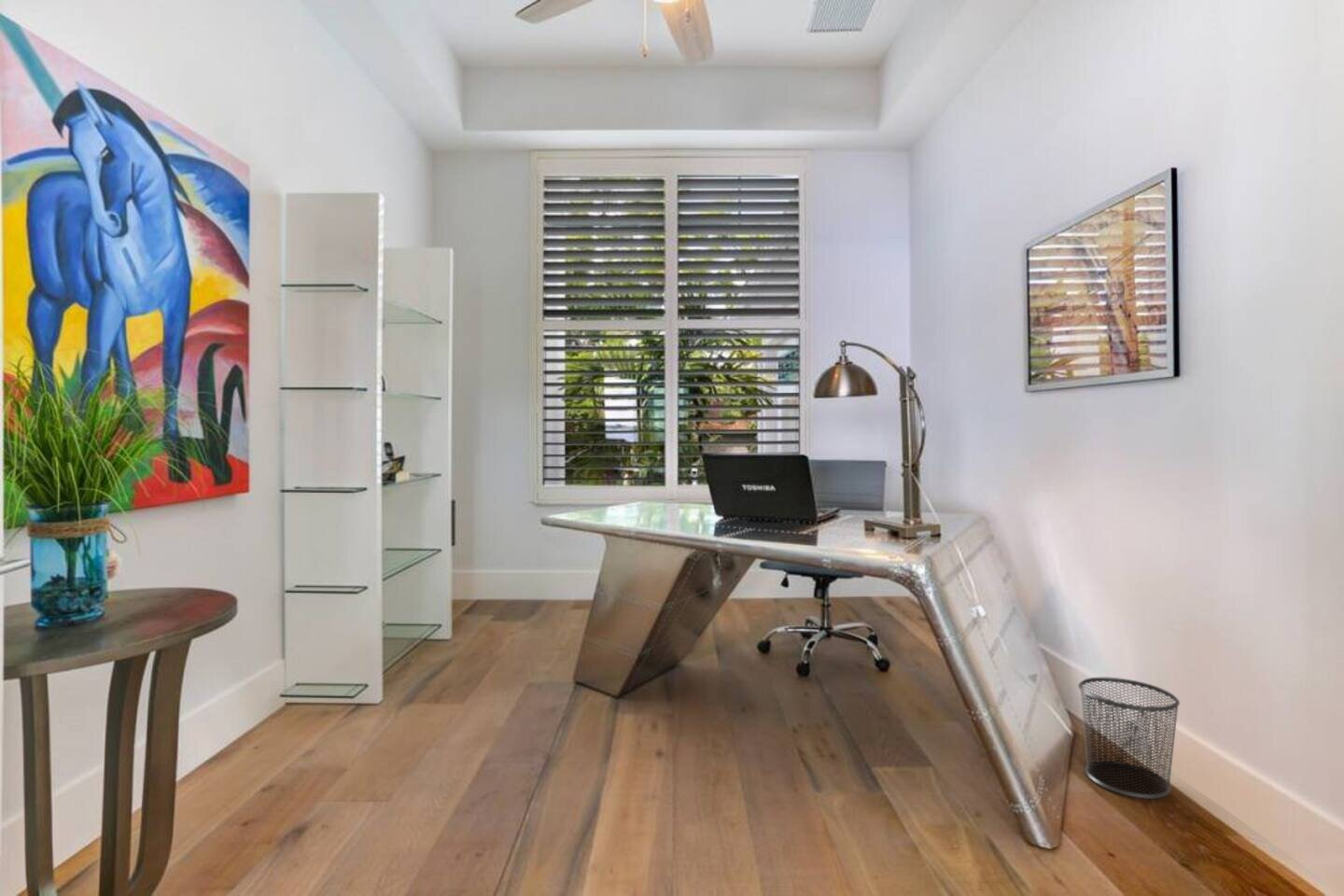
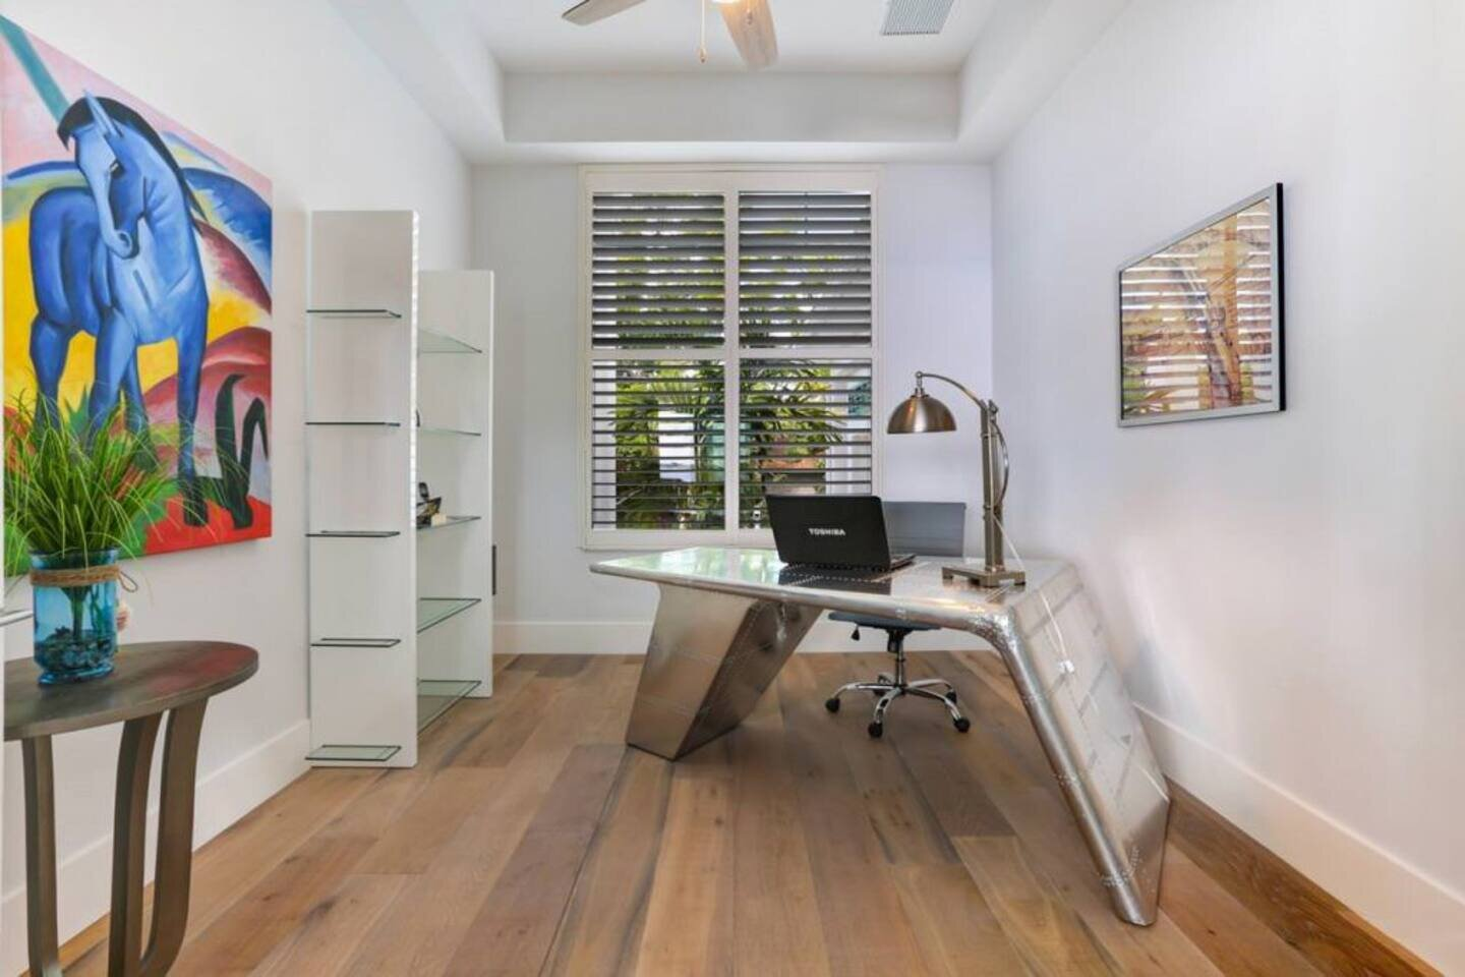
- waste bin [1077,677,1181,800]
